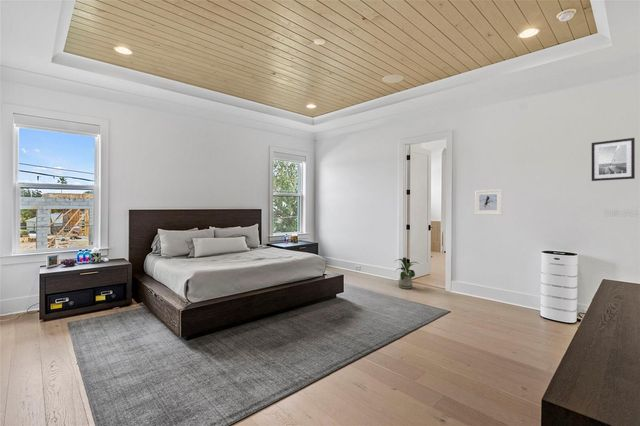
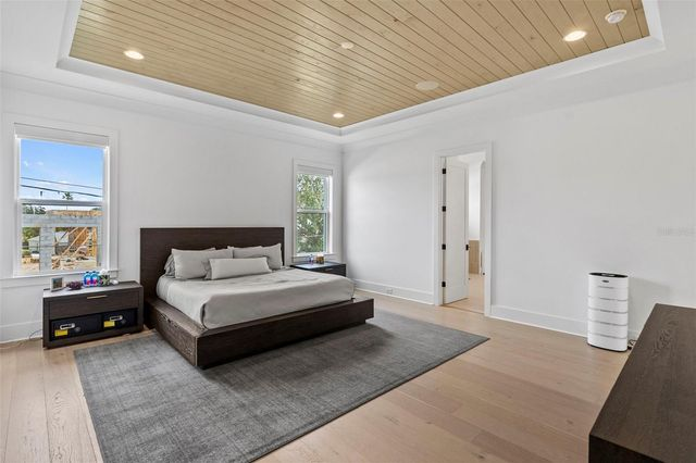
- wall art [591,137,636,182]
- house plant [395,257,420,290]
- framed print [474,188,503,216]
